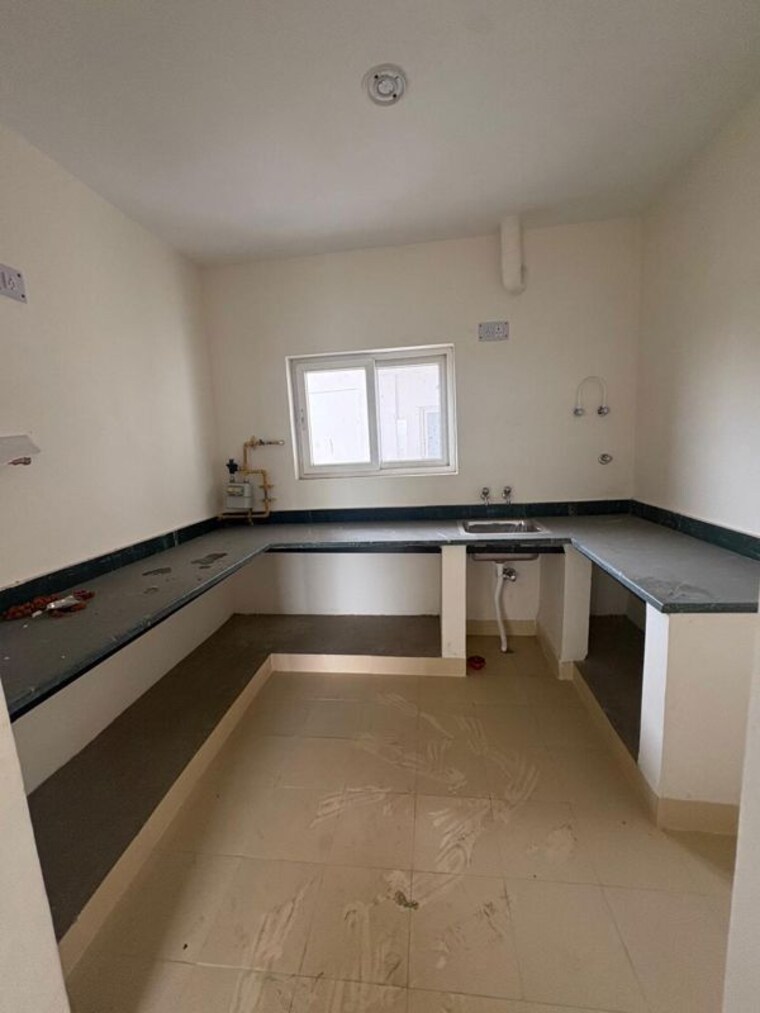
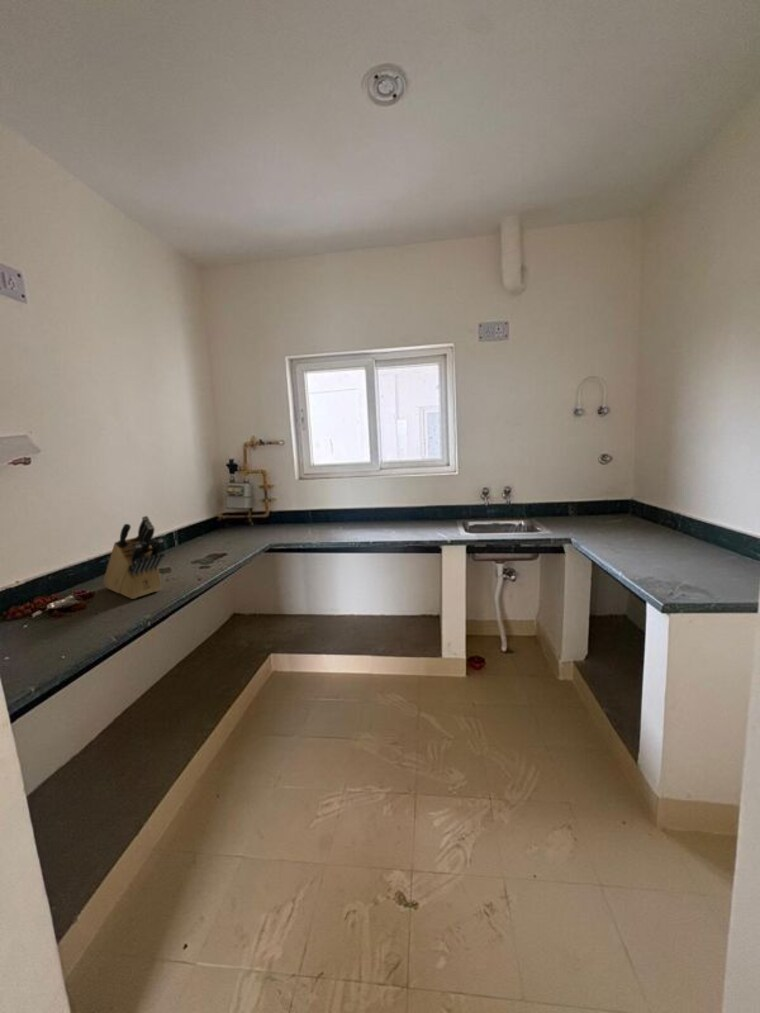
+ knife block [102,515,166,600]
